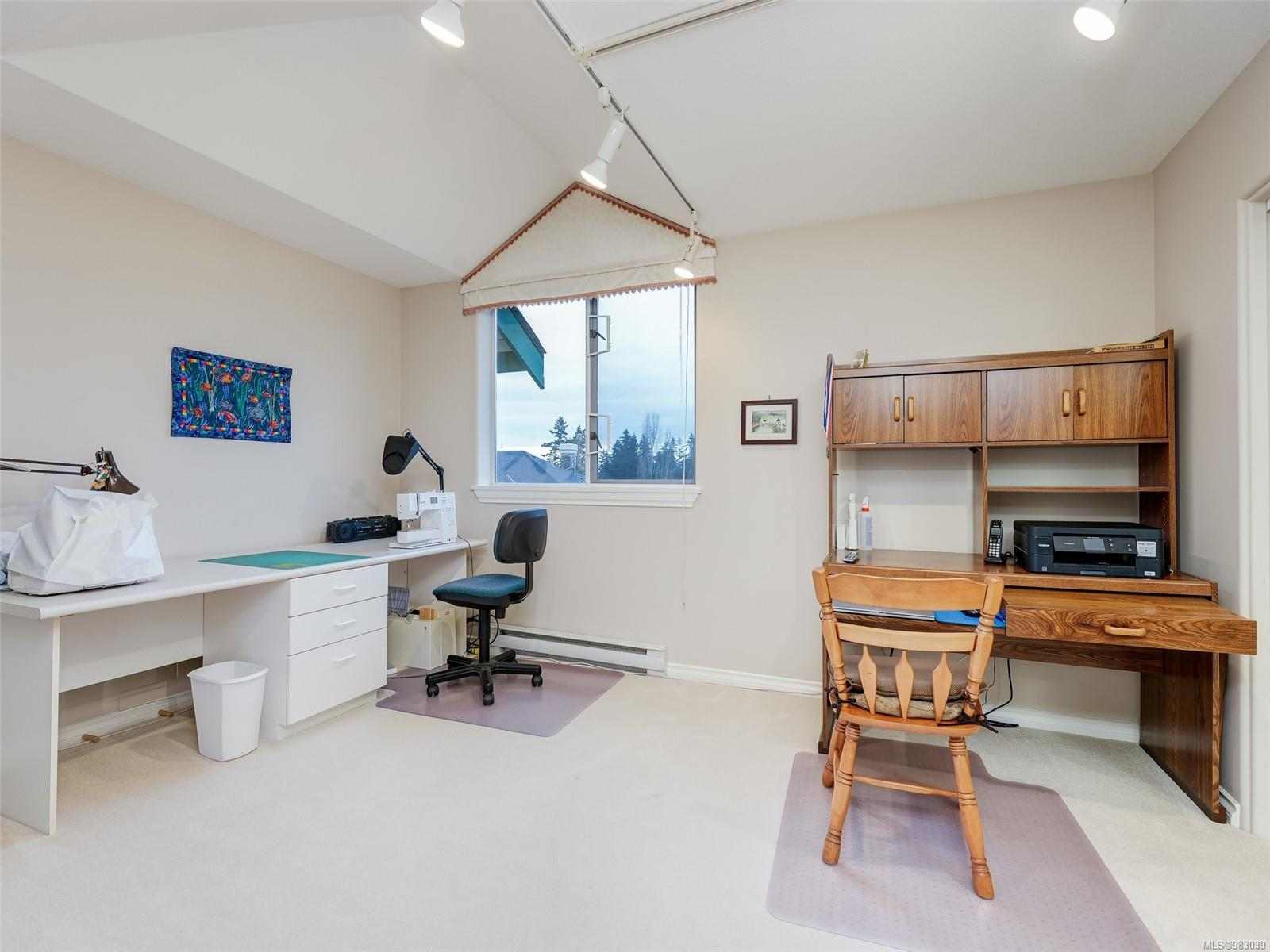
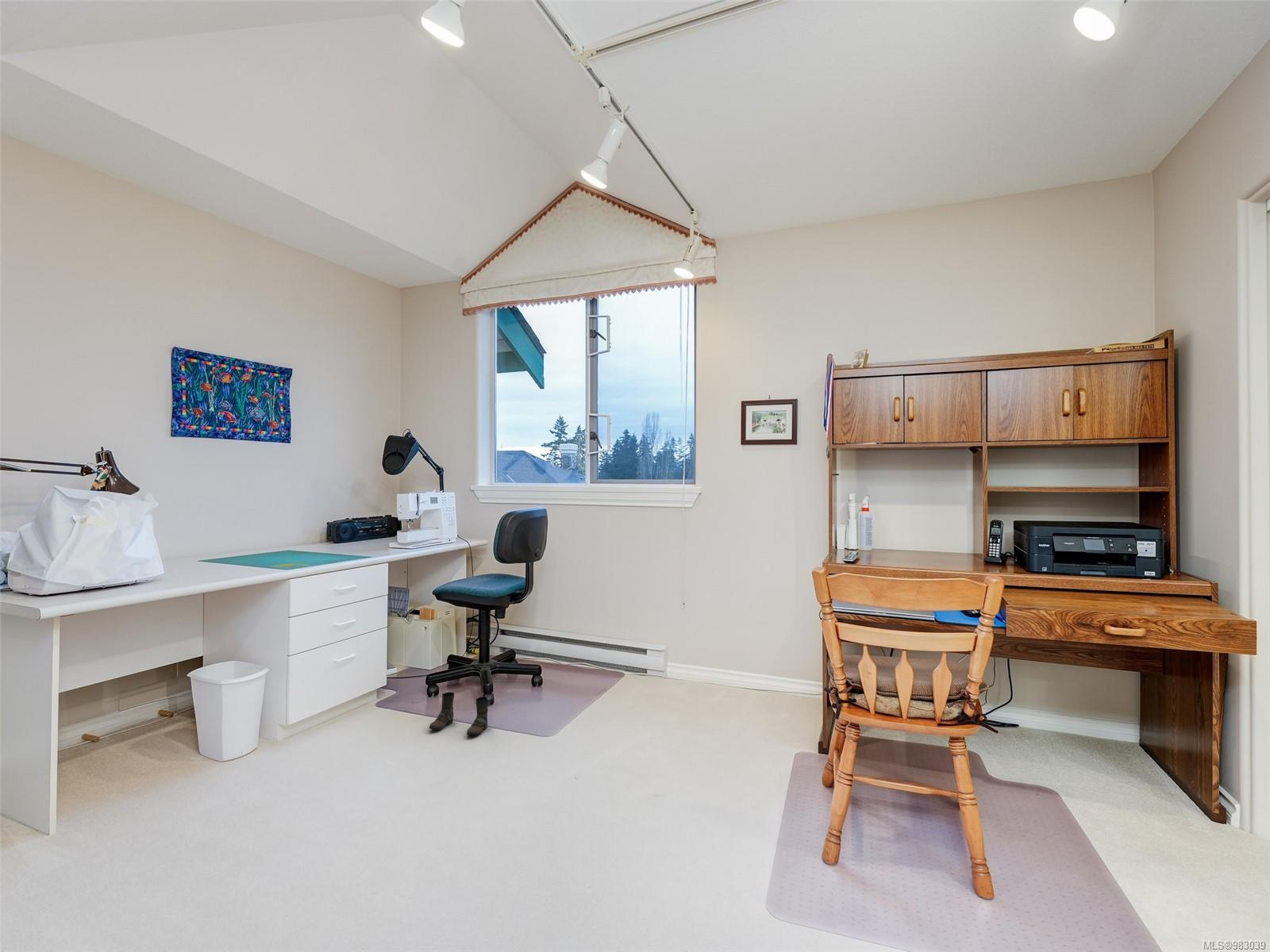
+ boots [429,691,491,736]
